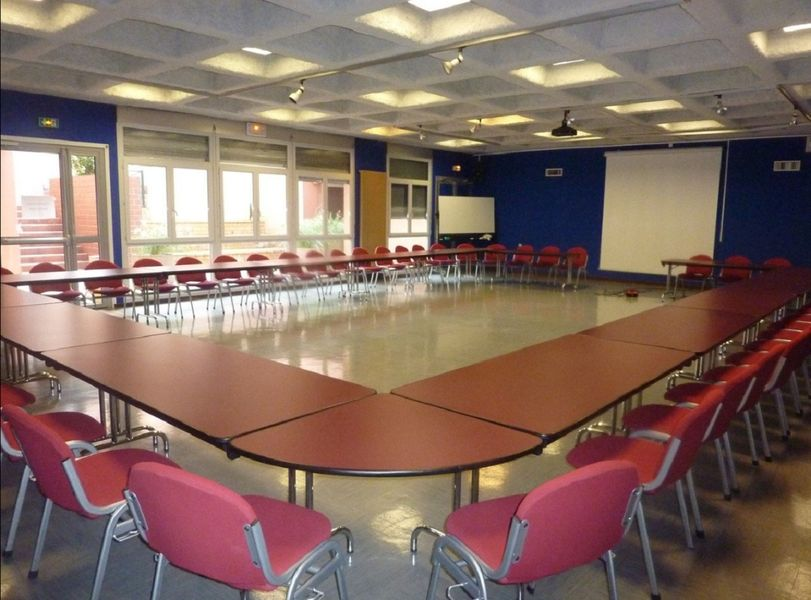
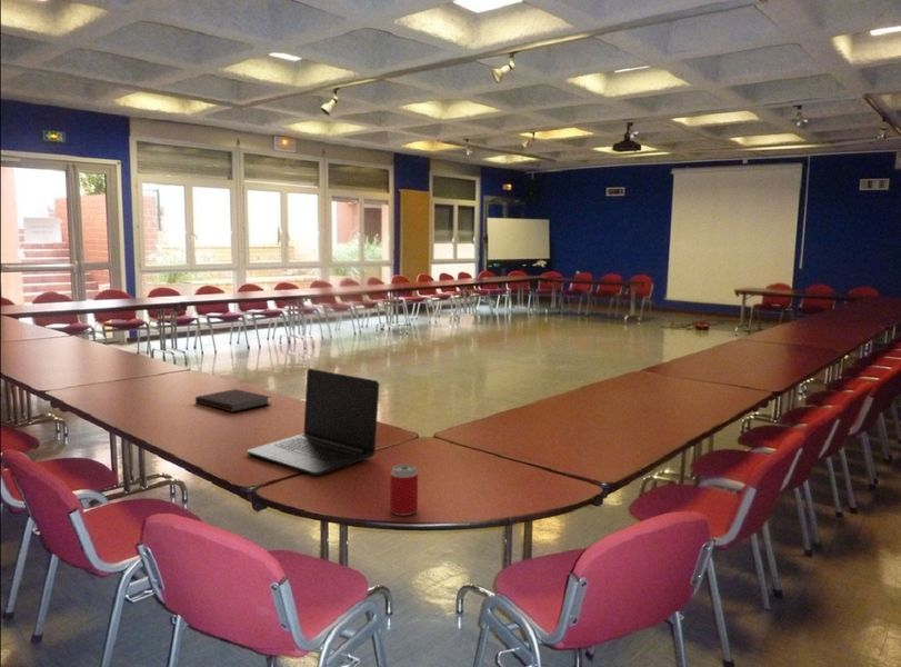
+ beverage can [389,464,419,517]
+ laptop [246,368,380,477]
+ notebook [194,388,271,414]
